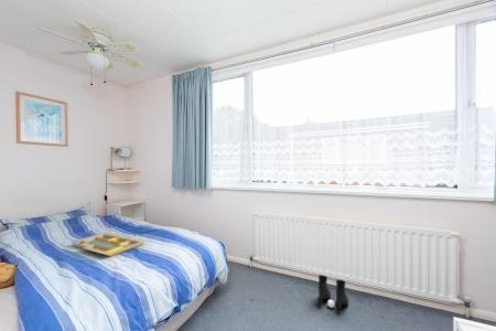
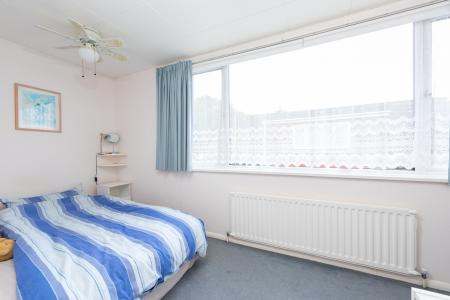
- serving tray [73,231,149,257]
- boots [317,274,349,311]
